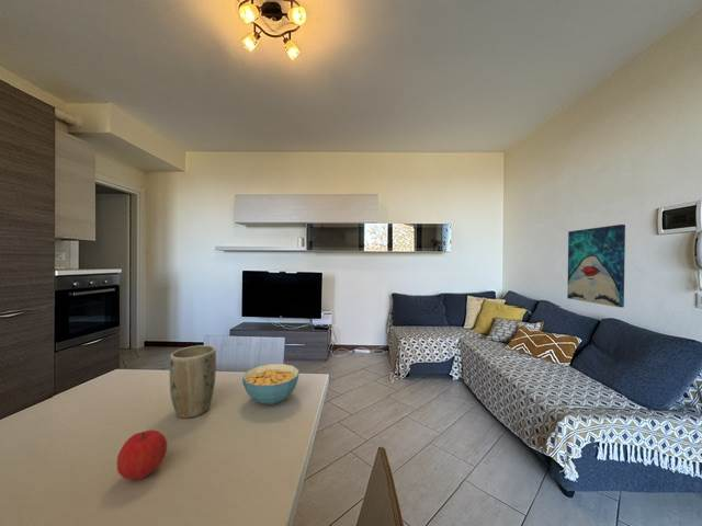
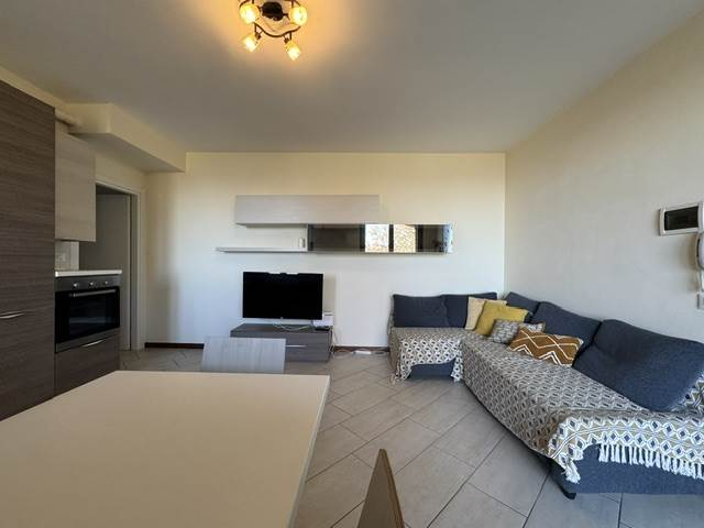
- cereal bowl [241,363,301,405]
- fruit [116,428,168,480]
- wall art [566,224,626,308]
- plant pot [169,344,217,420]
